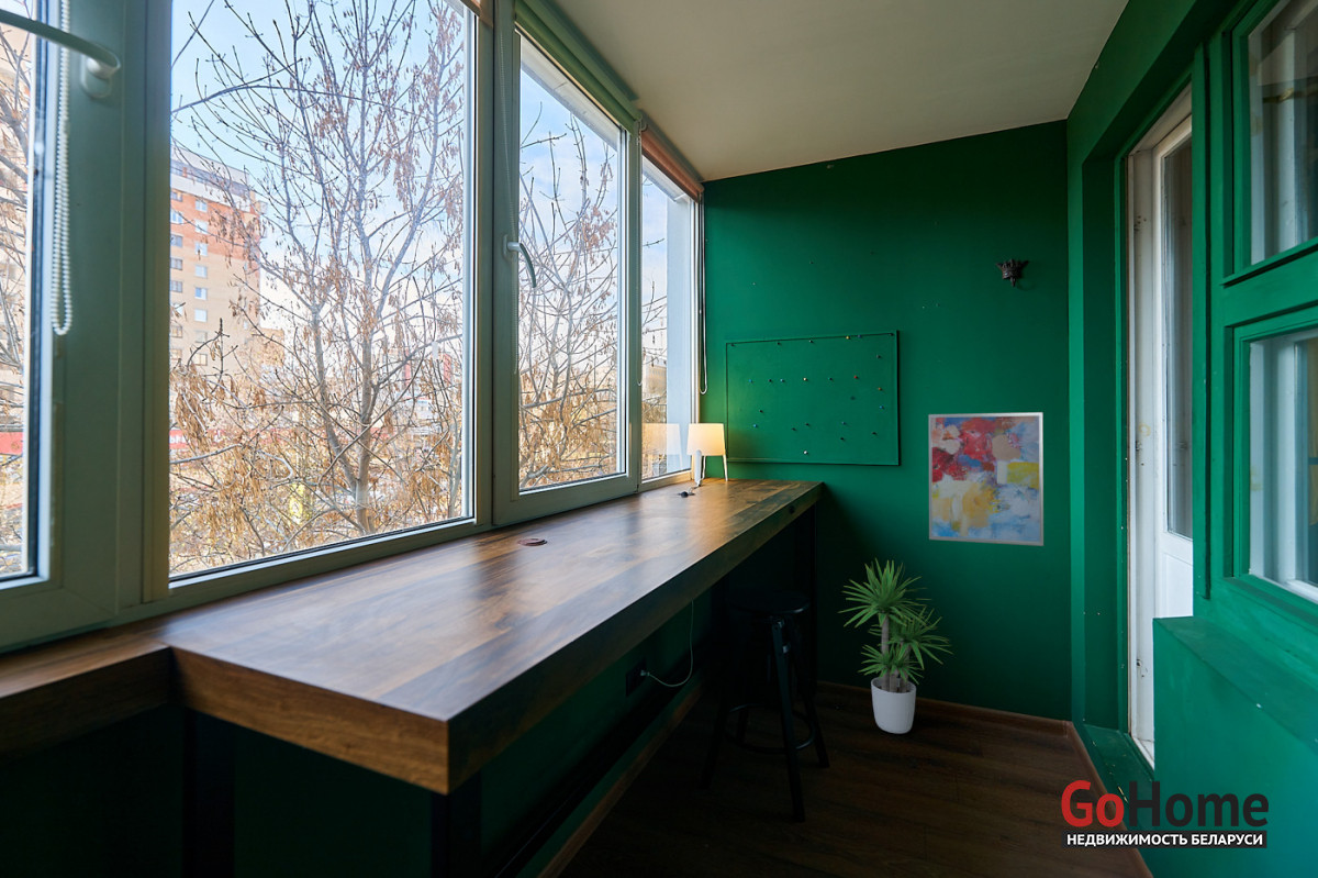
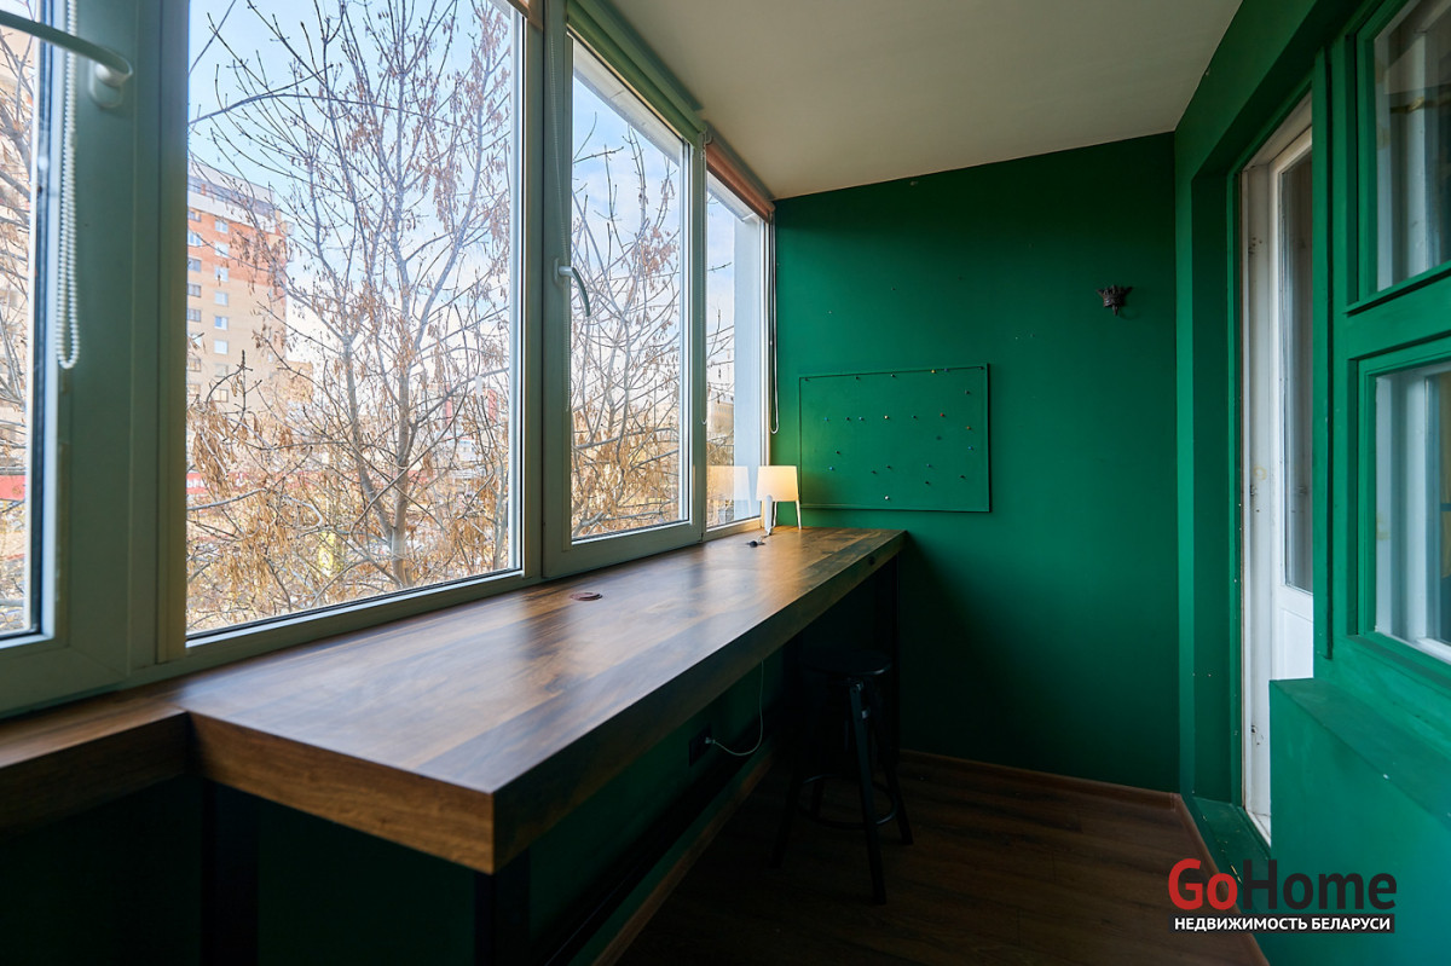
- potted plant [836,557,953,734]
- wall art [928,411,1045,547]
